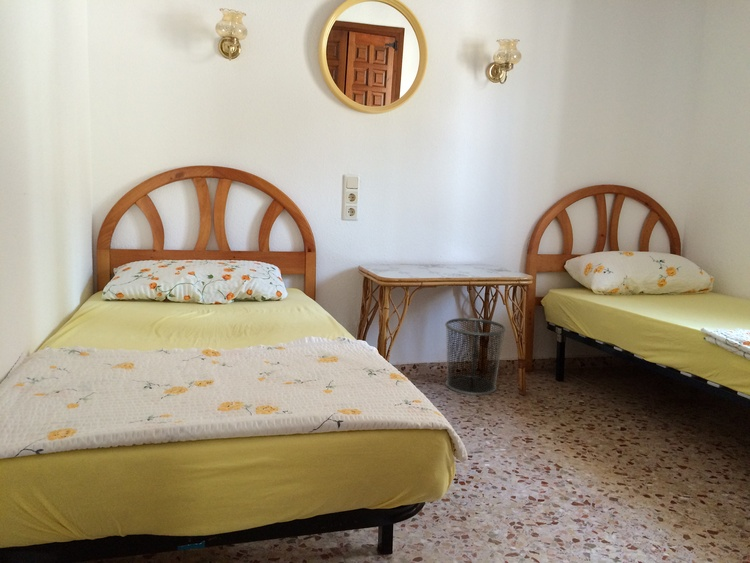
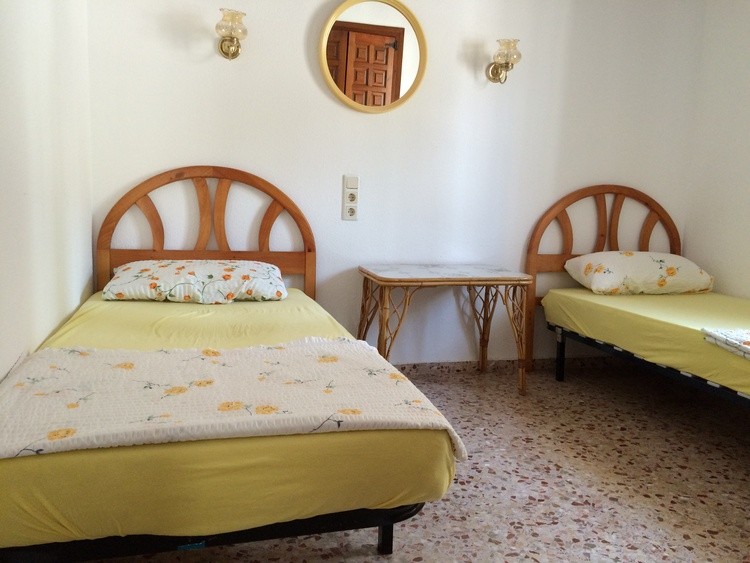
- waste bin [444,317,507,396]
